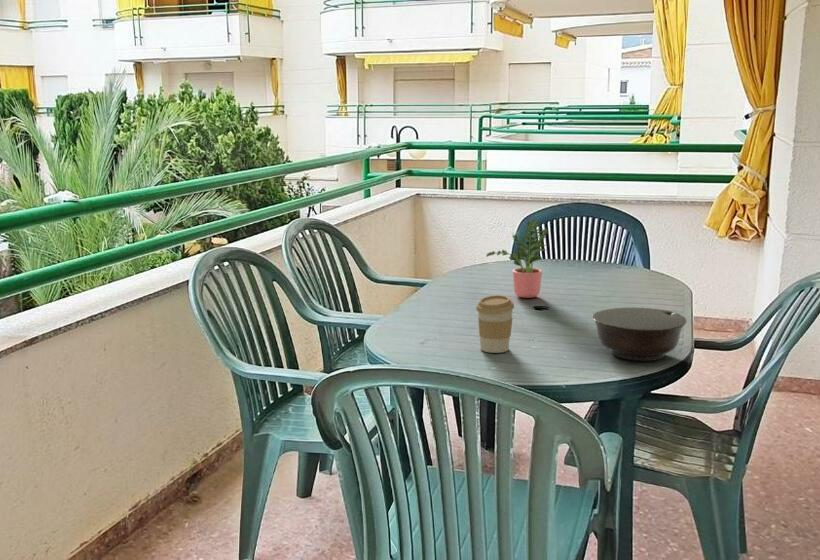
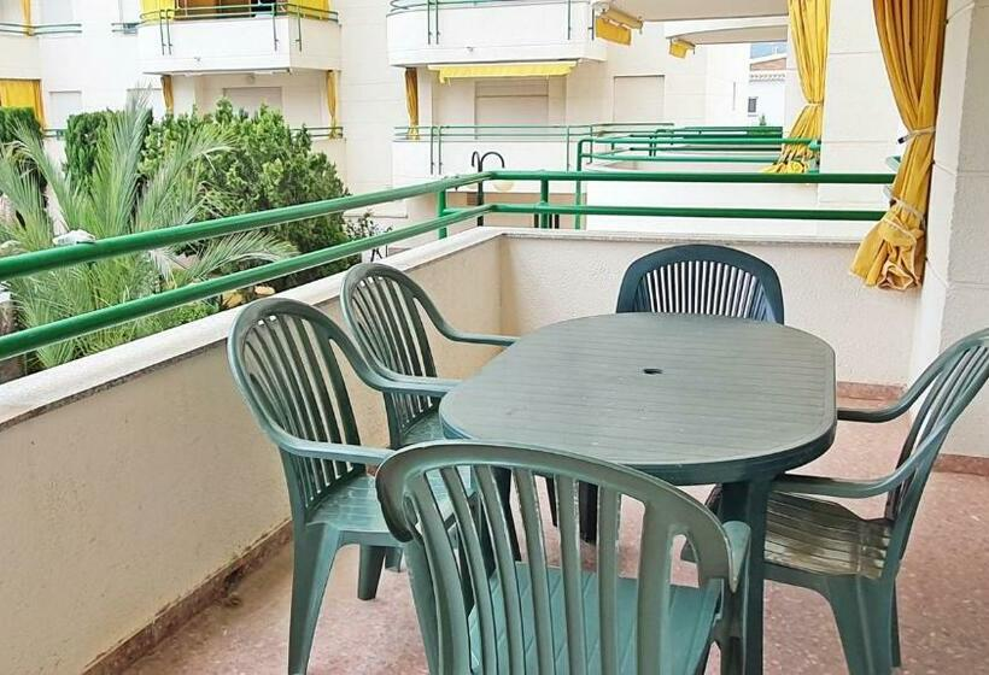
- bowl [591,306,688,362]
- coffee cup [475,294,515,354]
- potted plant [485,218,549,299]
